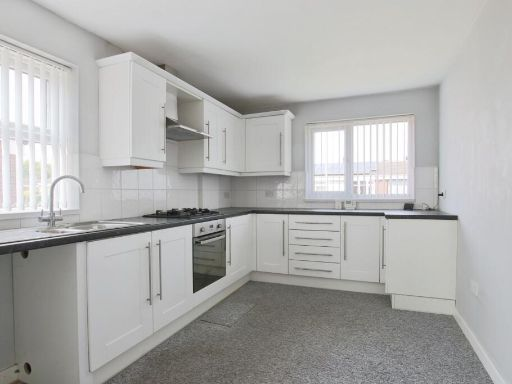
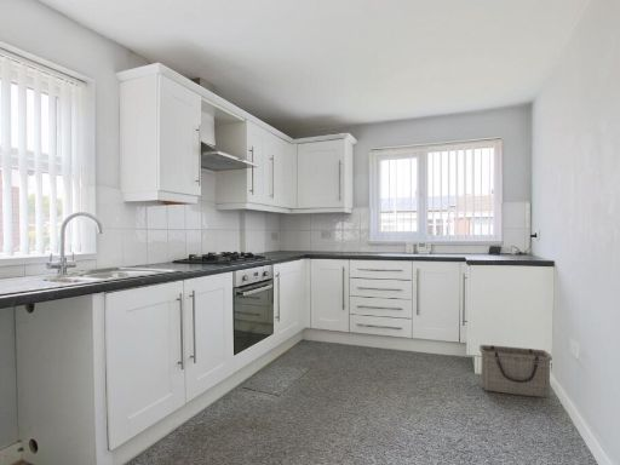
+ basket [478,344,553,398]
